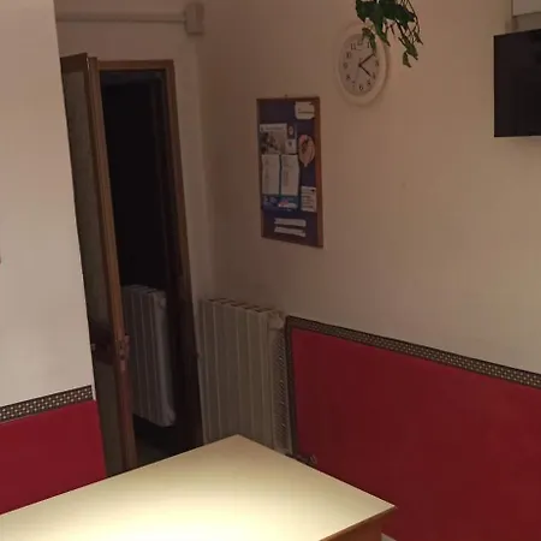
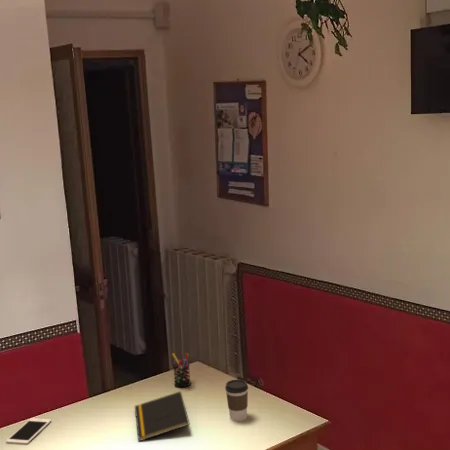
+ notepad [134,390,190,442]
+ cell phone [5,417,52,445]
+ coffee cup [224,378,249,422]
+ pen holder [171,352,192,388]
